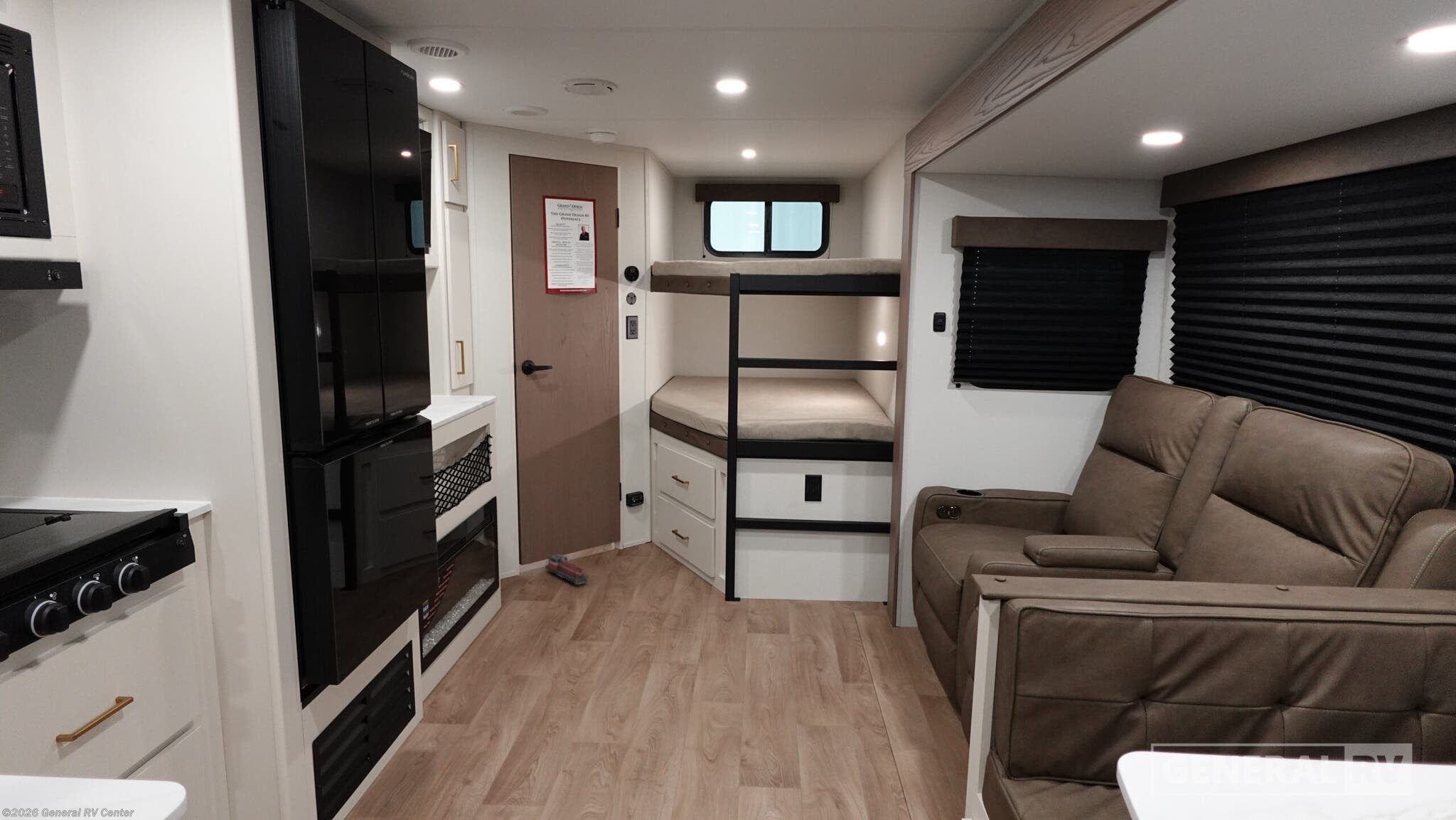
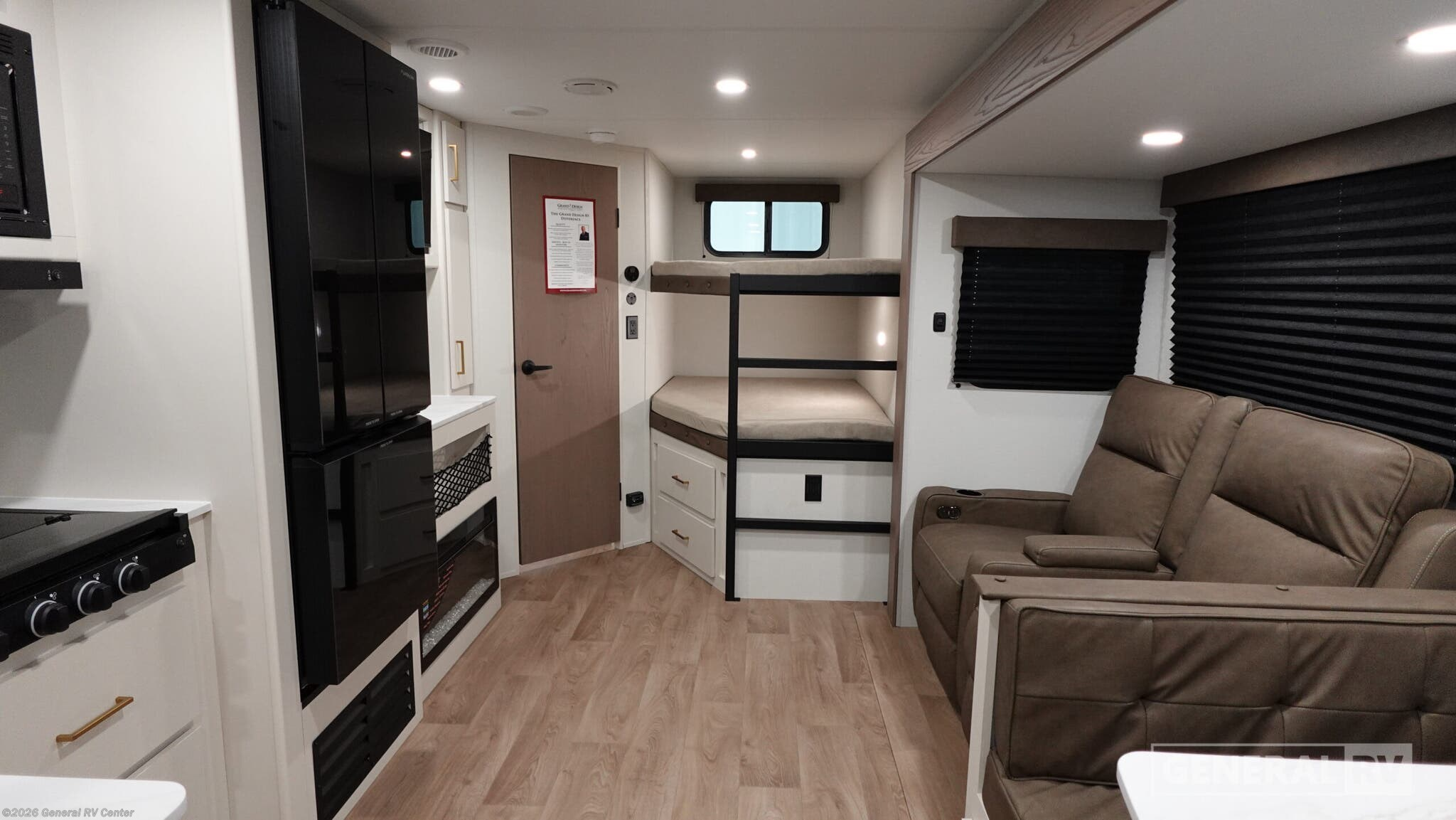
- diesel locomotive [545,553,589,585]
